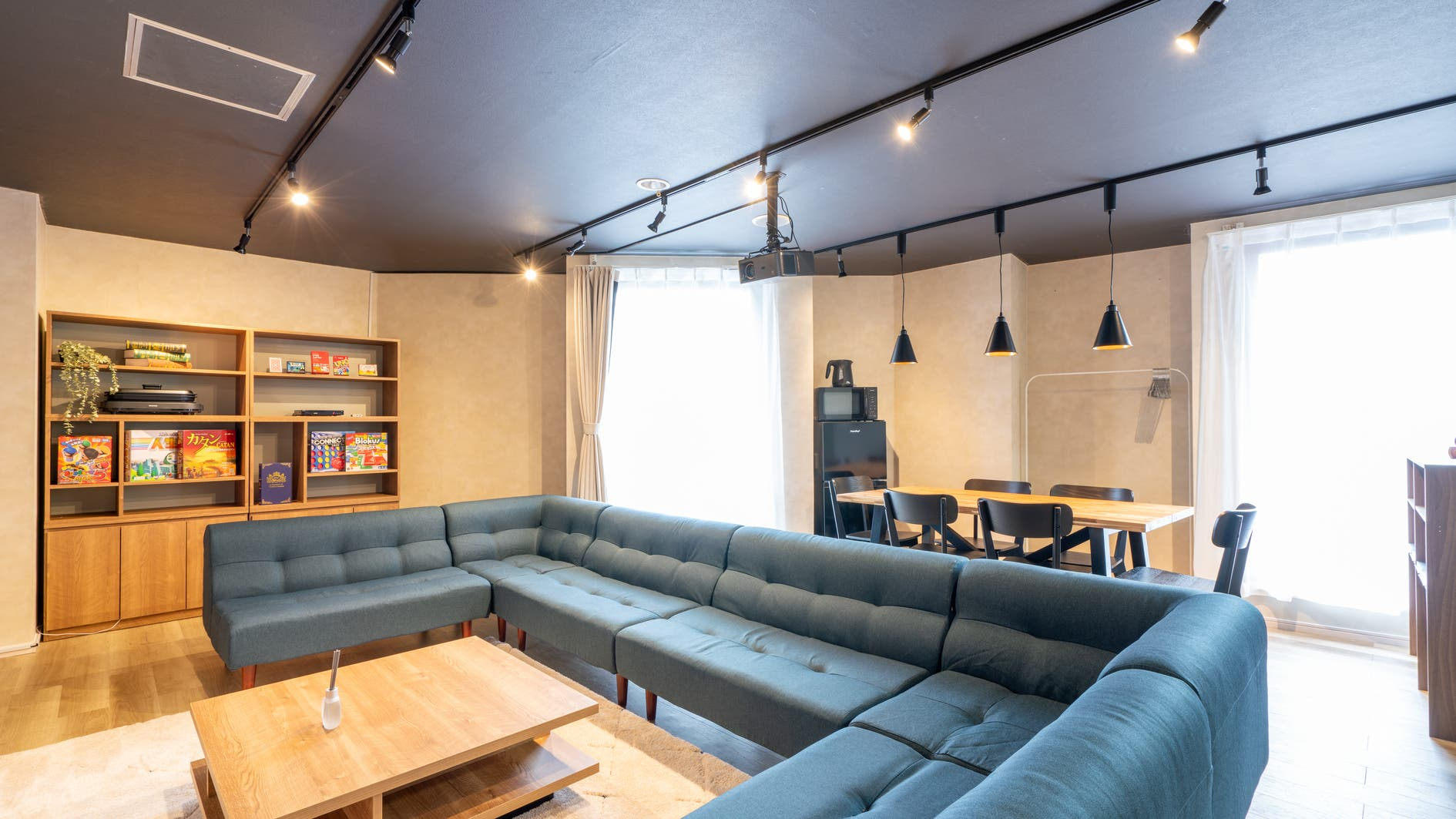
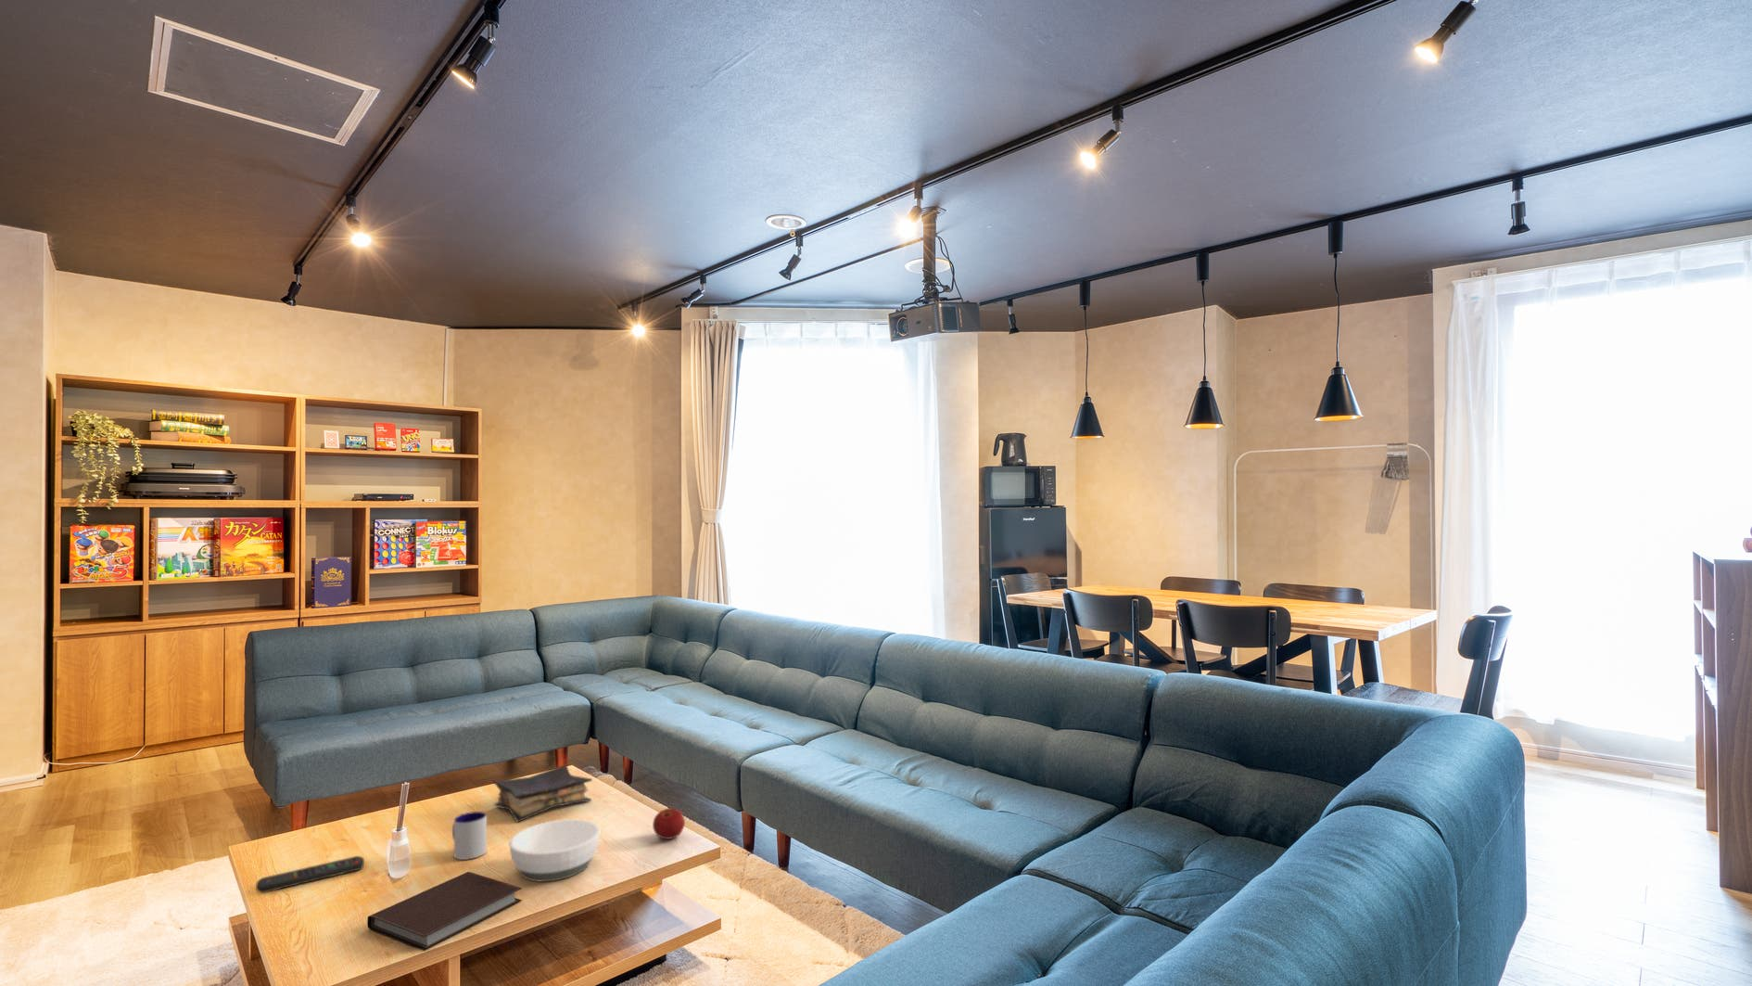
+ bowl [509,819,600,882]
+ remote control [255,855,366,893]
+ apple [652,807,686,840]
+ book [492,763,593,823]
+ mug [451,810,487,861]
+ notebook [366,870,522,951]
